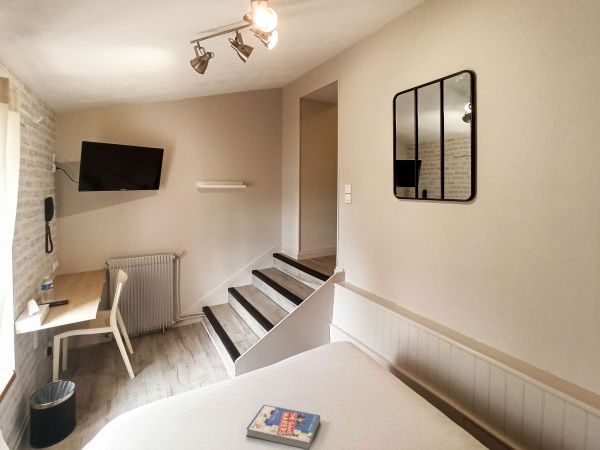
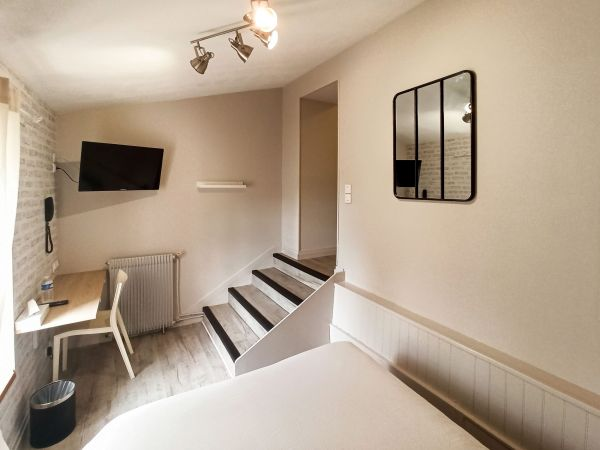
- book [245,404,321,450]
